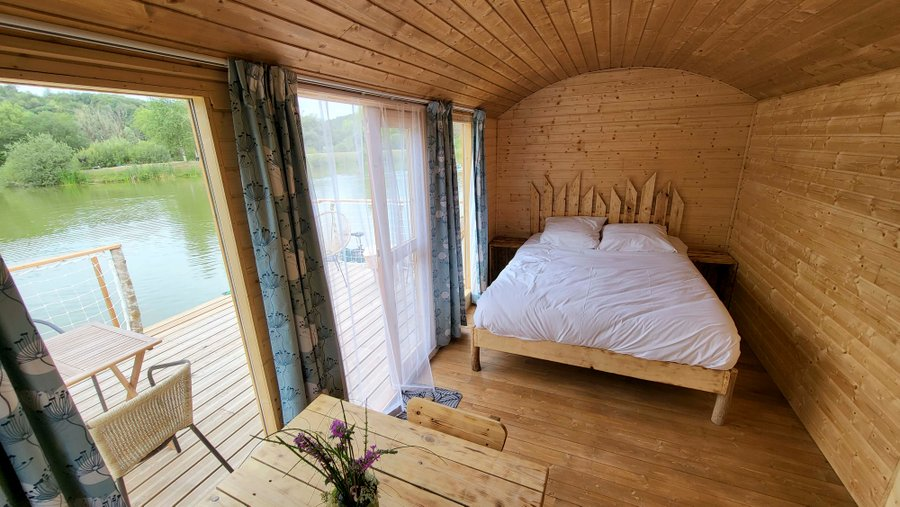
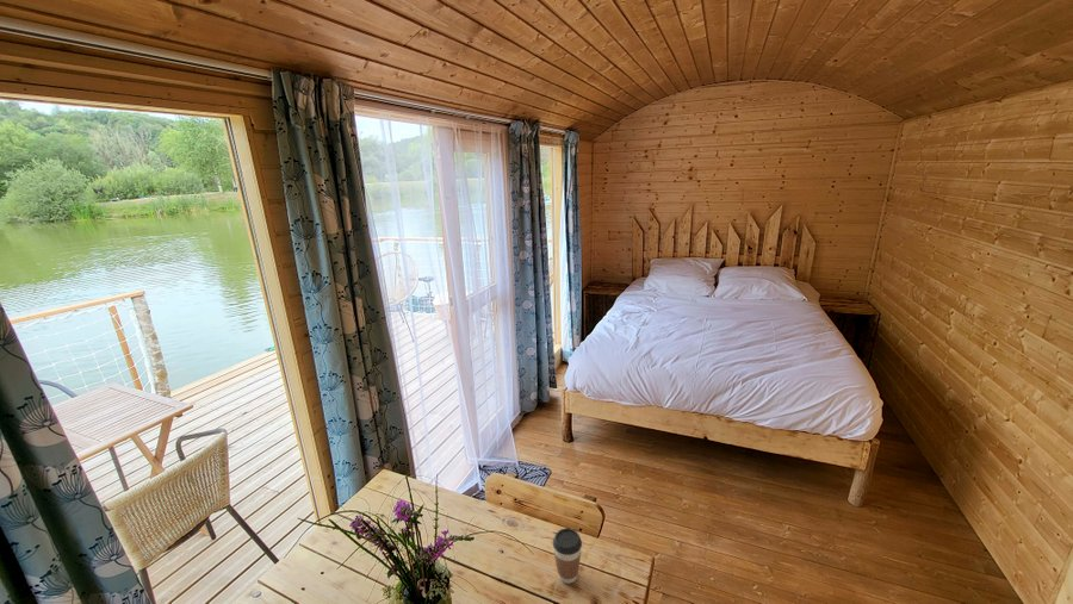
+ coffee cup [552,527,583,585]
